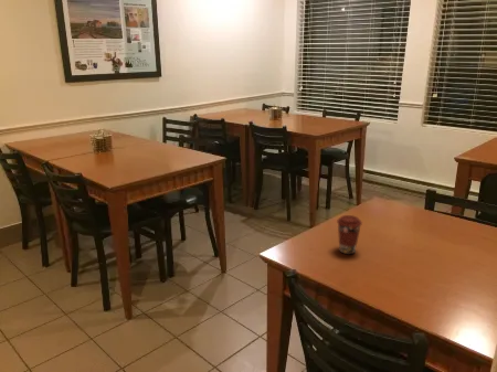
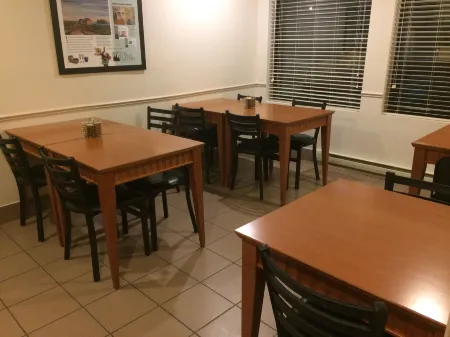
- coffee cup [336,214,363,255]
